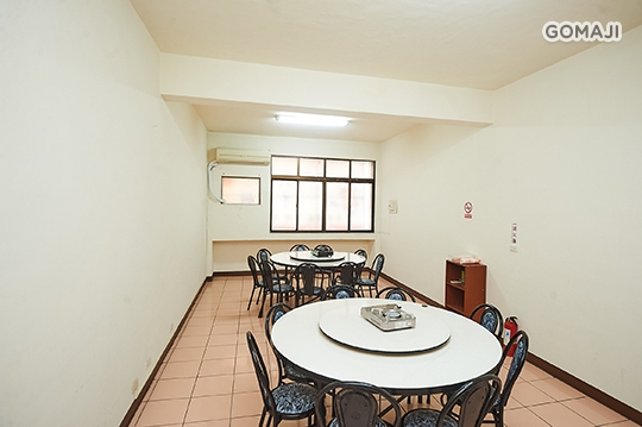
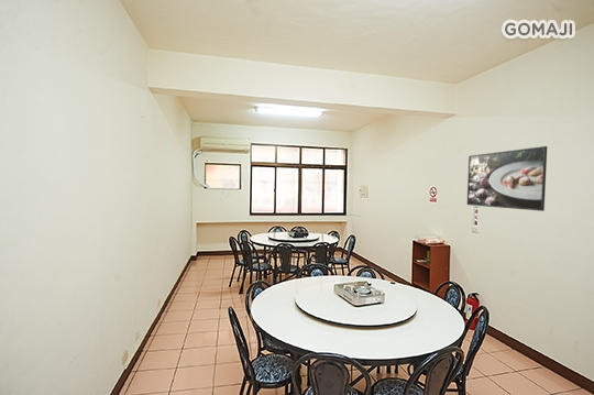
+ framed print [466,145,548,212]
